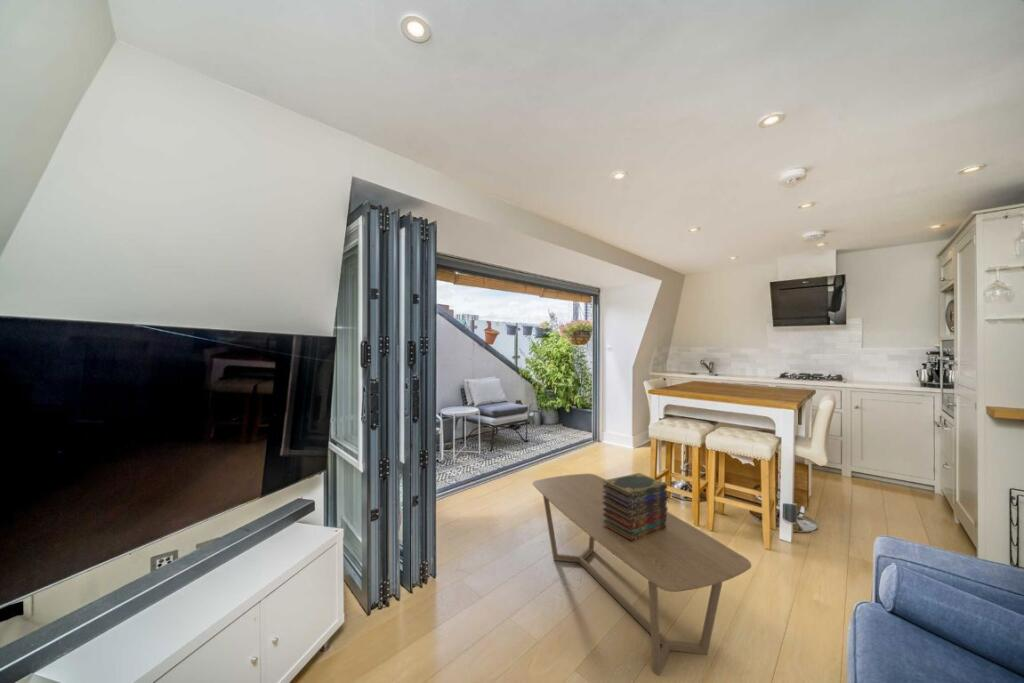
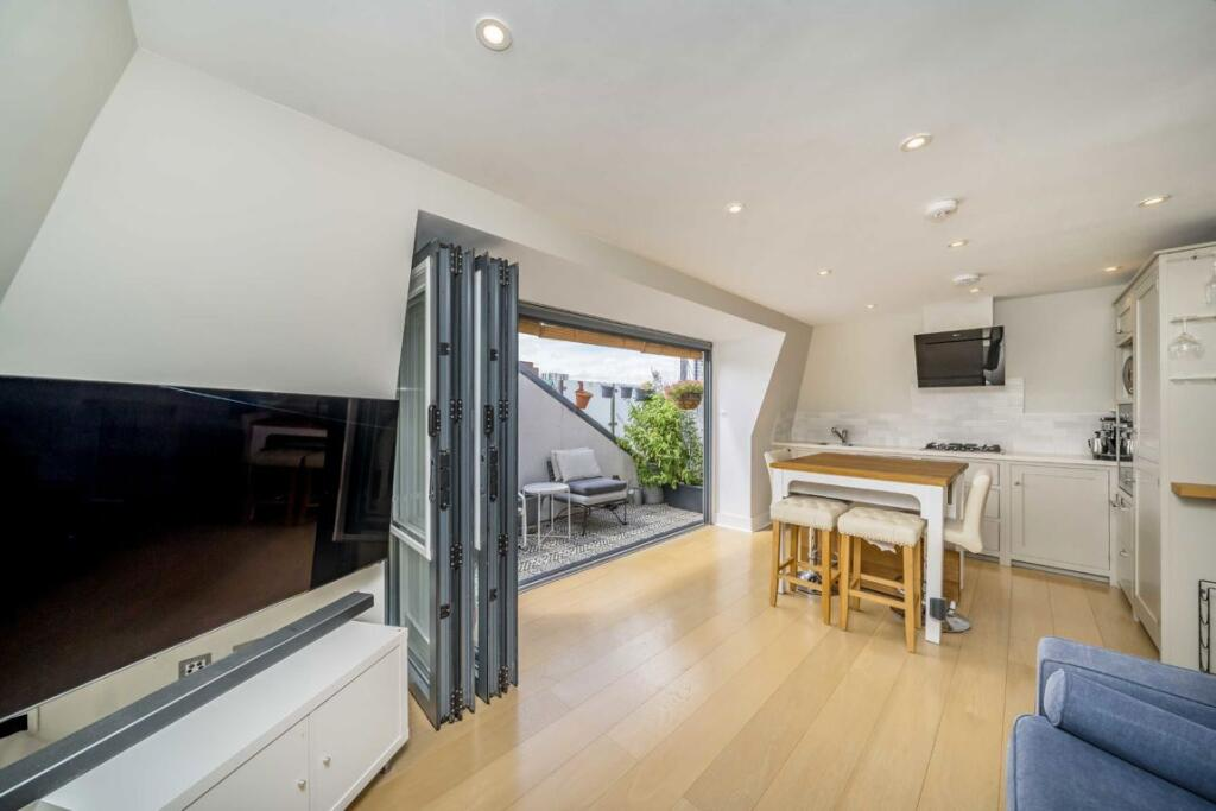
- coffee table [532,473,752,676]
- book stack [602,472,669,543]
